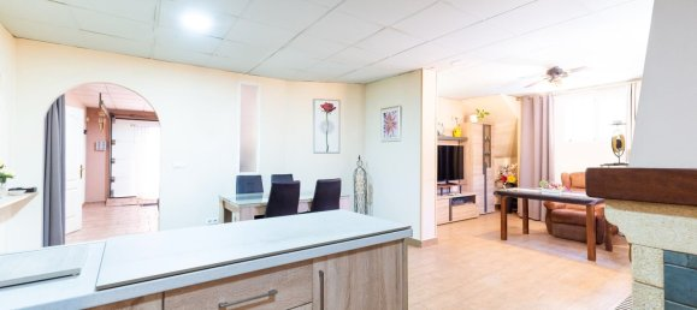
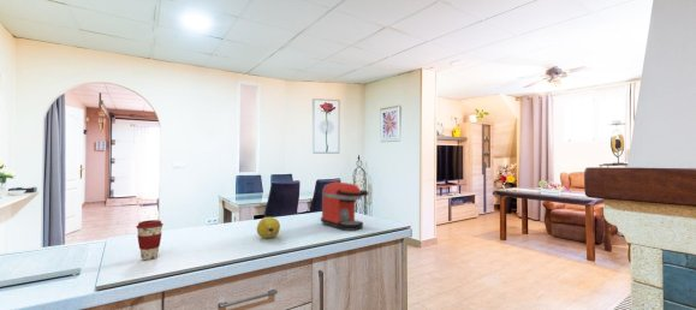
+ fruit [256,216,281,239]
+ coffee maker [320,180,369,232]
+ coffee cup [135,219,165,261]
